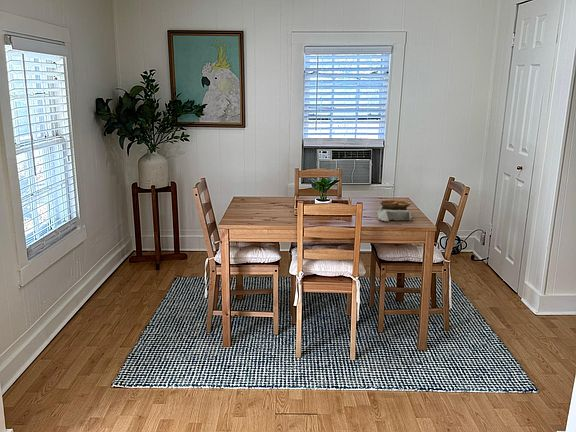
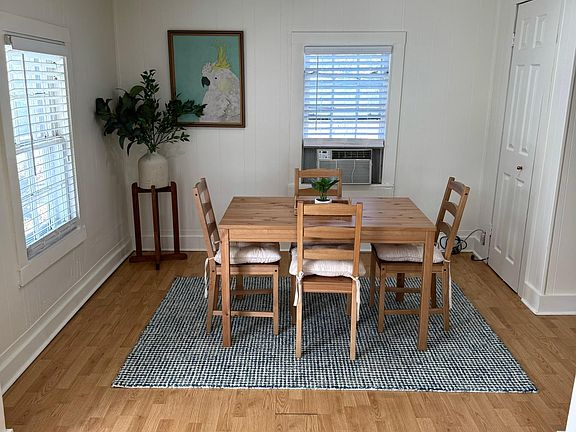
- bowl [376,199,414,222]
